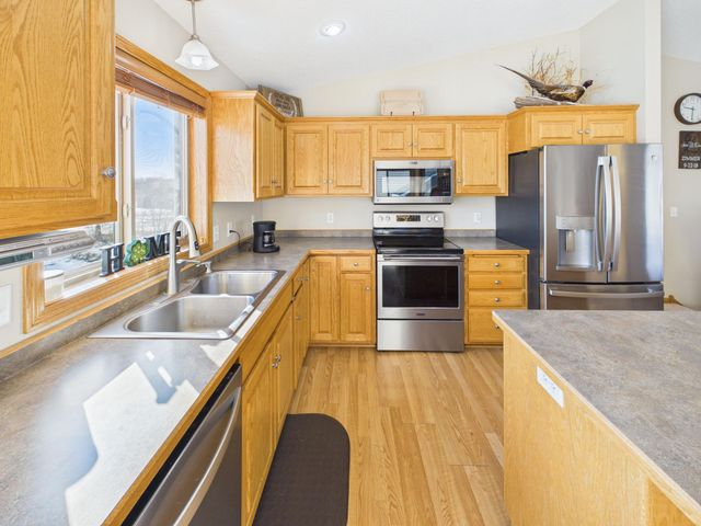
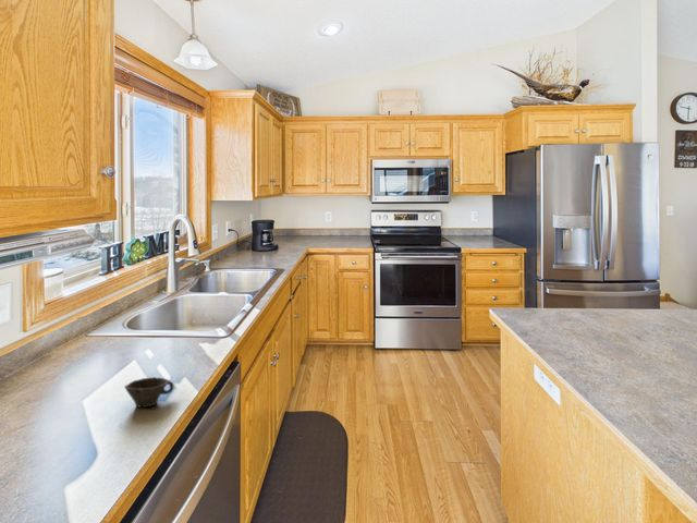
+ cup [123,376,174,409]
